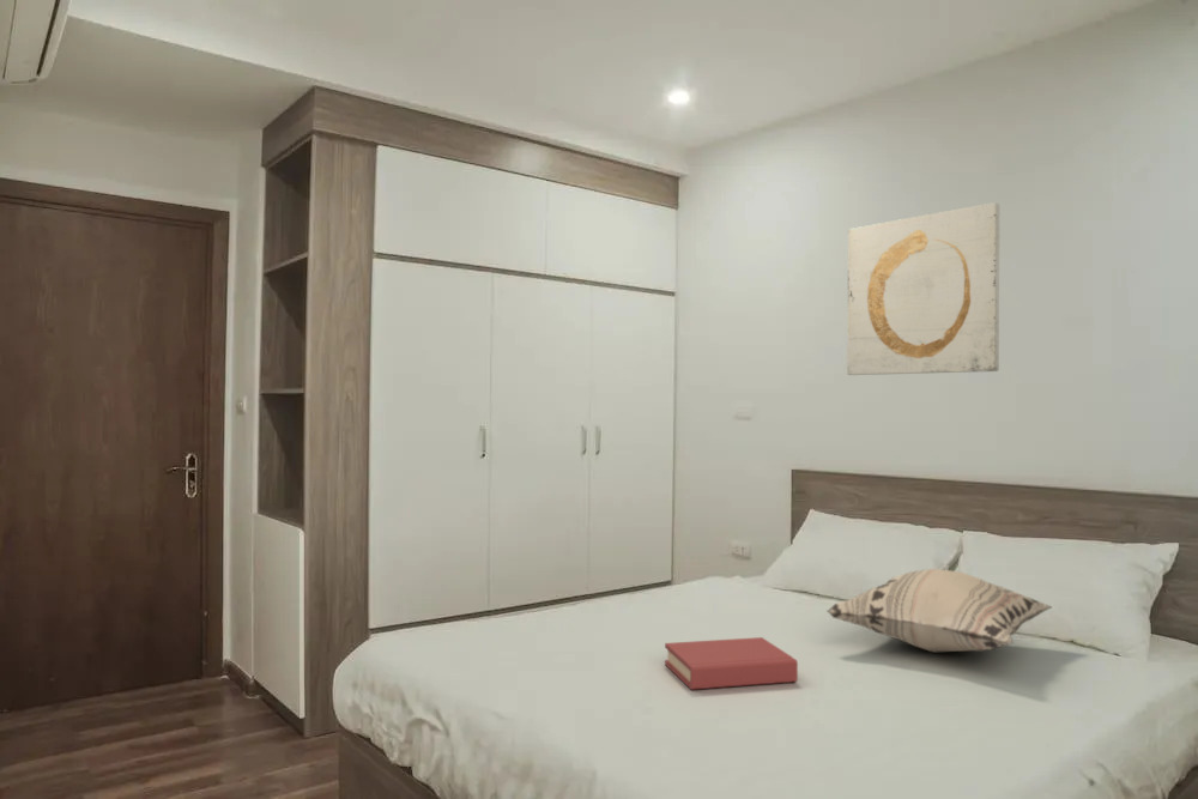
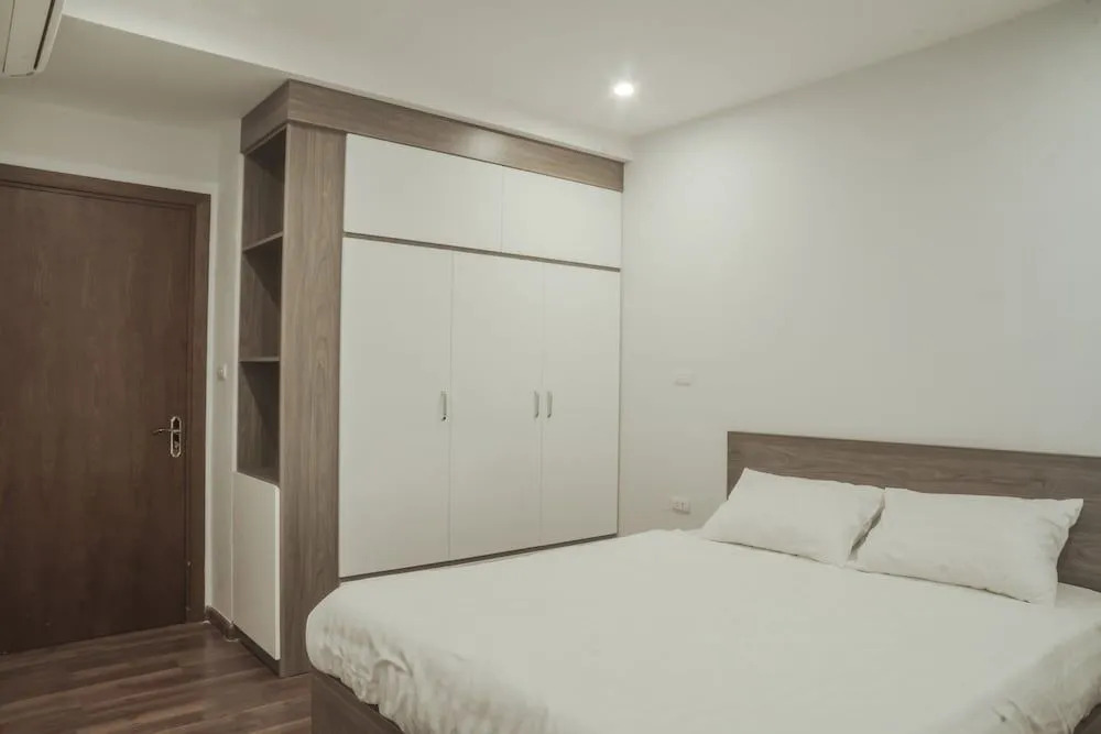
- decorative pillow [825,568,1053,653]
- hardback book [664,636,799,691]
- wall art [846,201,1000,376]
